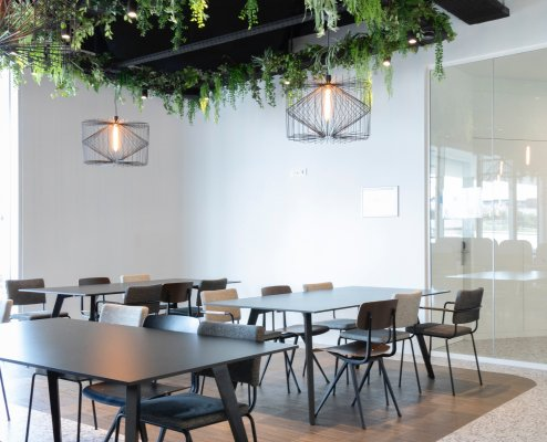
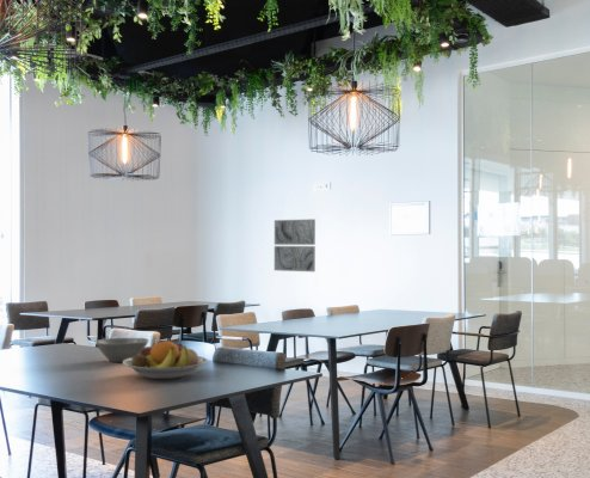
+ wall art [274,217,316,272]
+ bowl [94,337,149,363]
+ fruit bowl [122,339,209,380]
